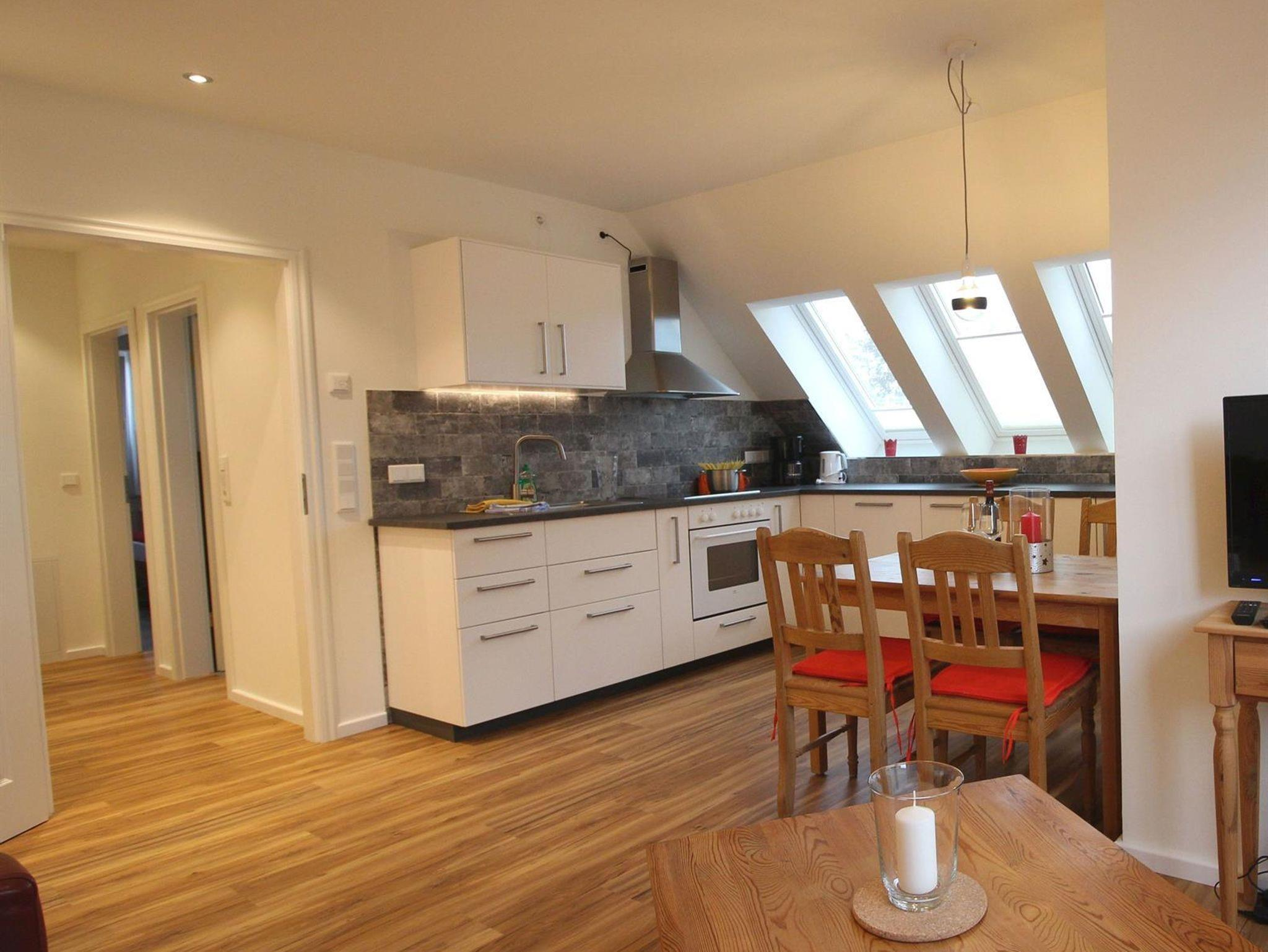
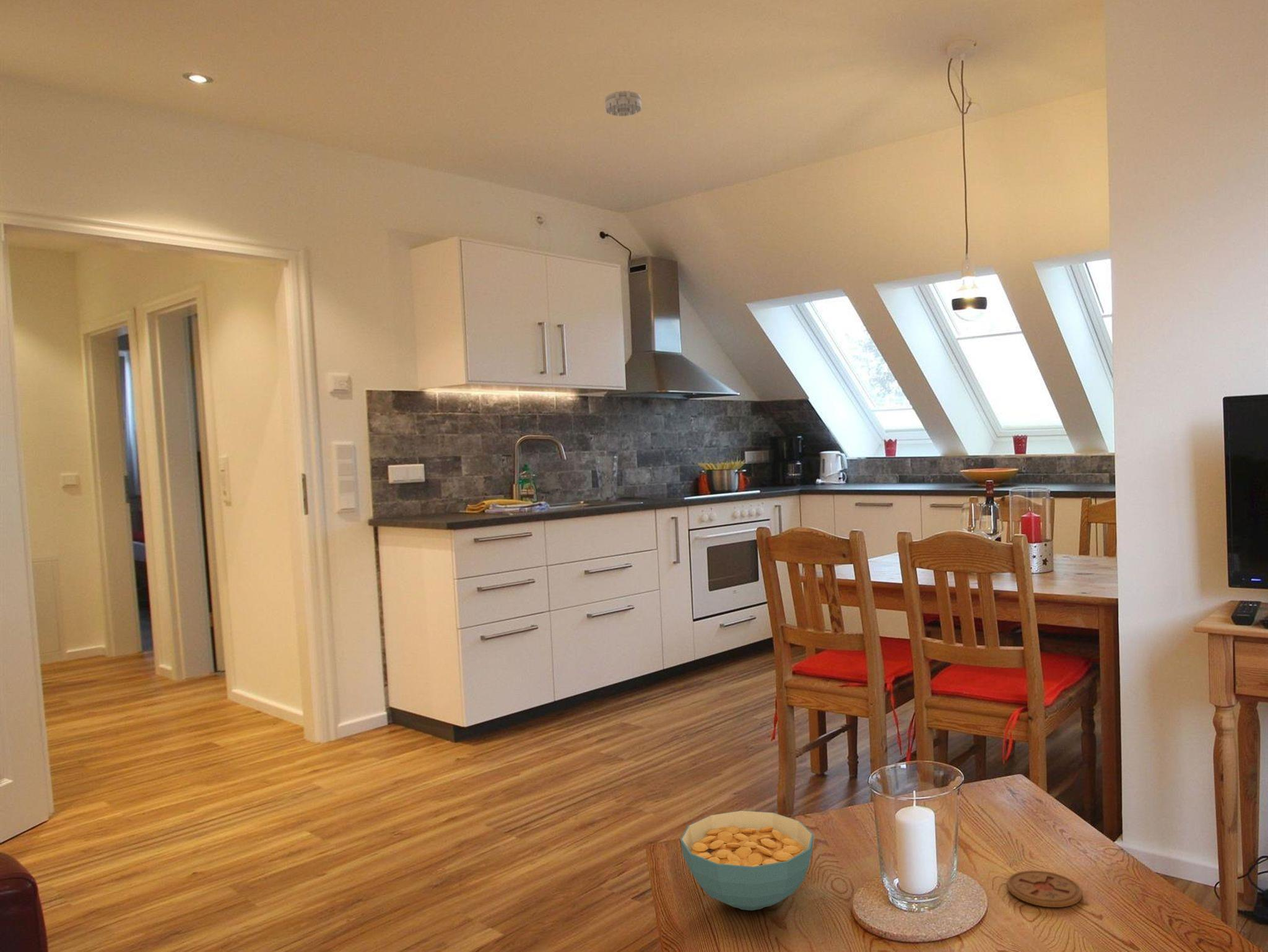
+ smoke detector [604,90,642,117]
+ coaster [1006,870,1083,908]
+ cereal bowl [680,810,814,911]
